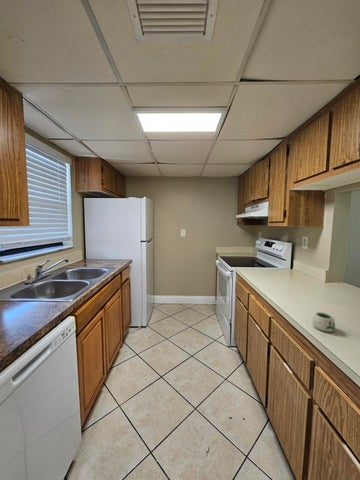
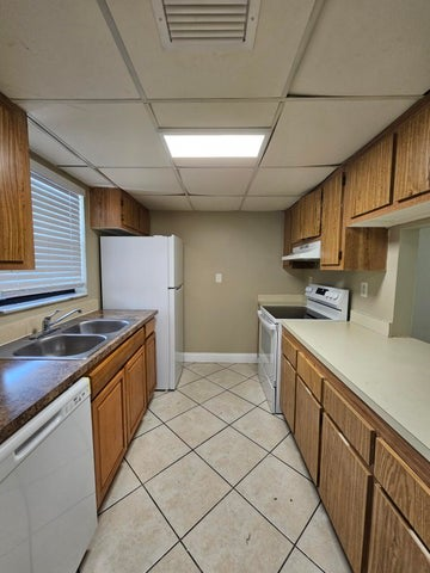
- mug [311,311,336,333]
